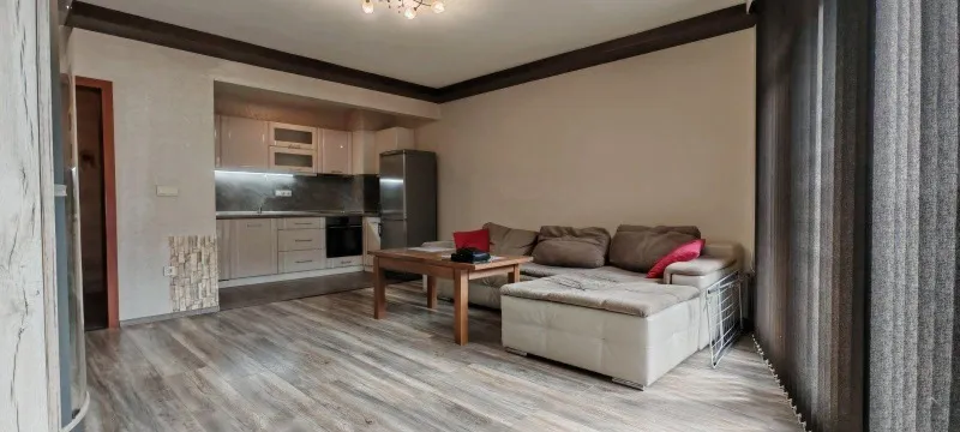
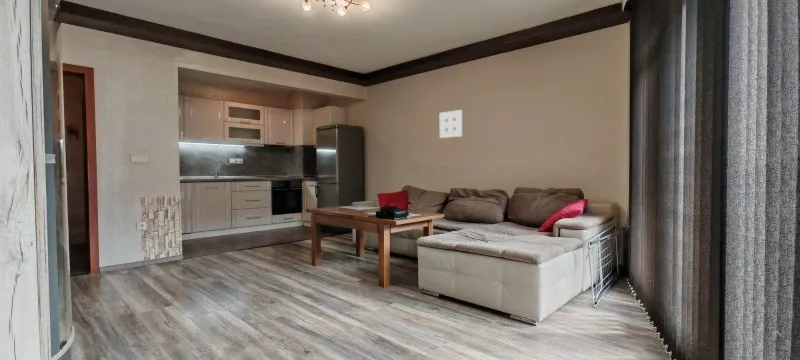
+ wall art [439,109,463,139]
